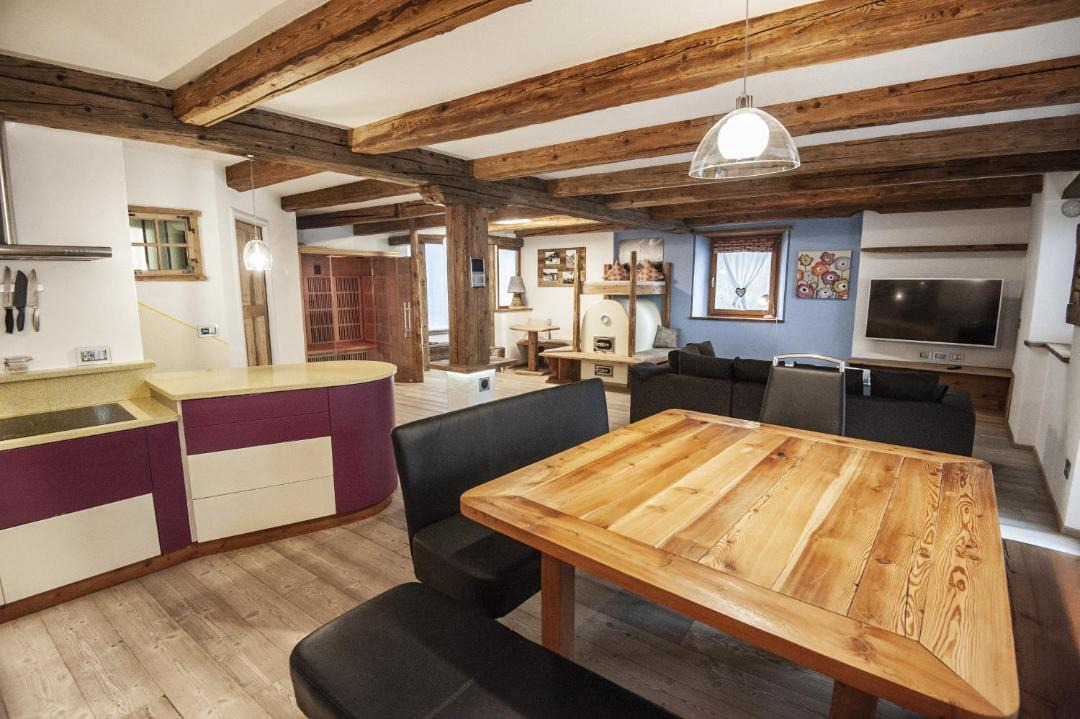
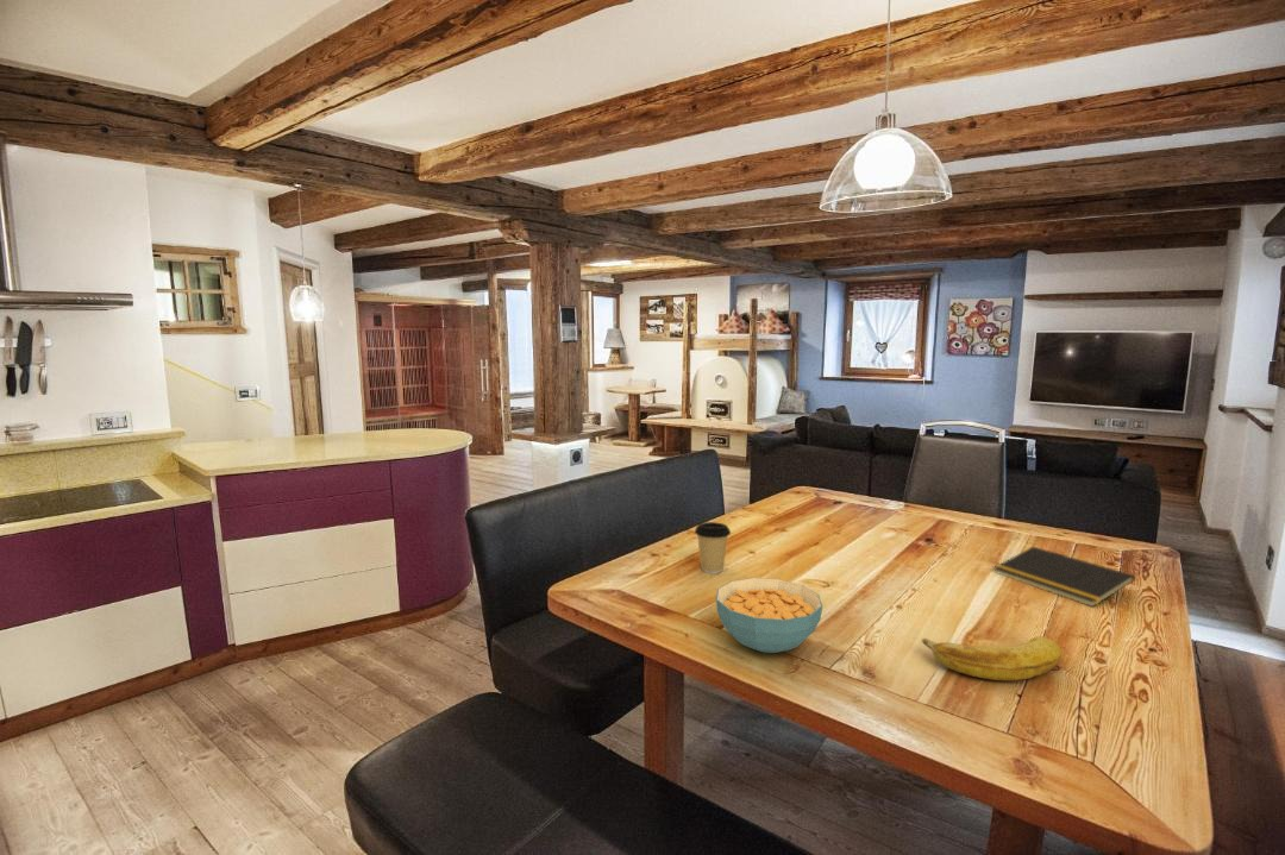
+ coffee cup [694,521,732,574]
+ notepad [992,546,1136,609]
+ banana [921,635,1063,681]
+ cereal bowl [715,577,823,654]
